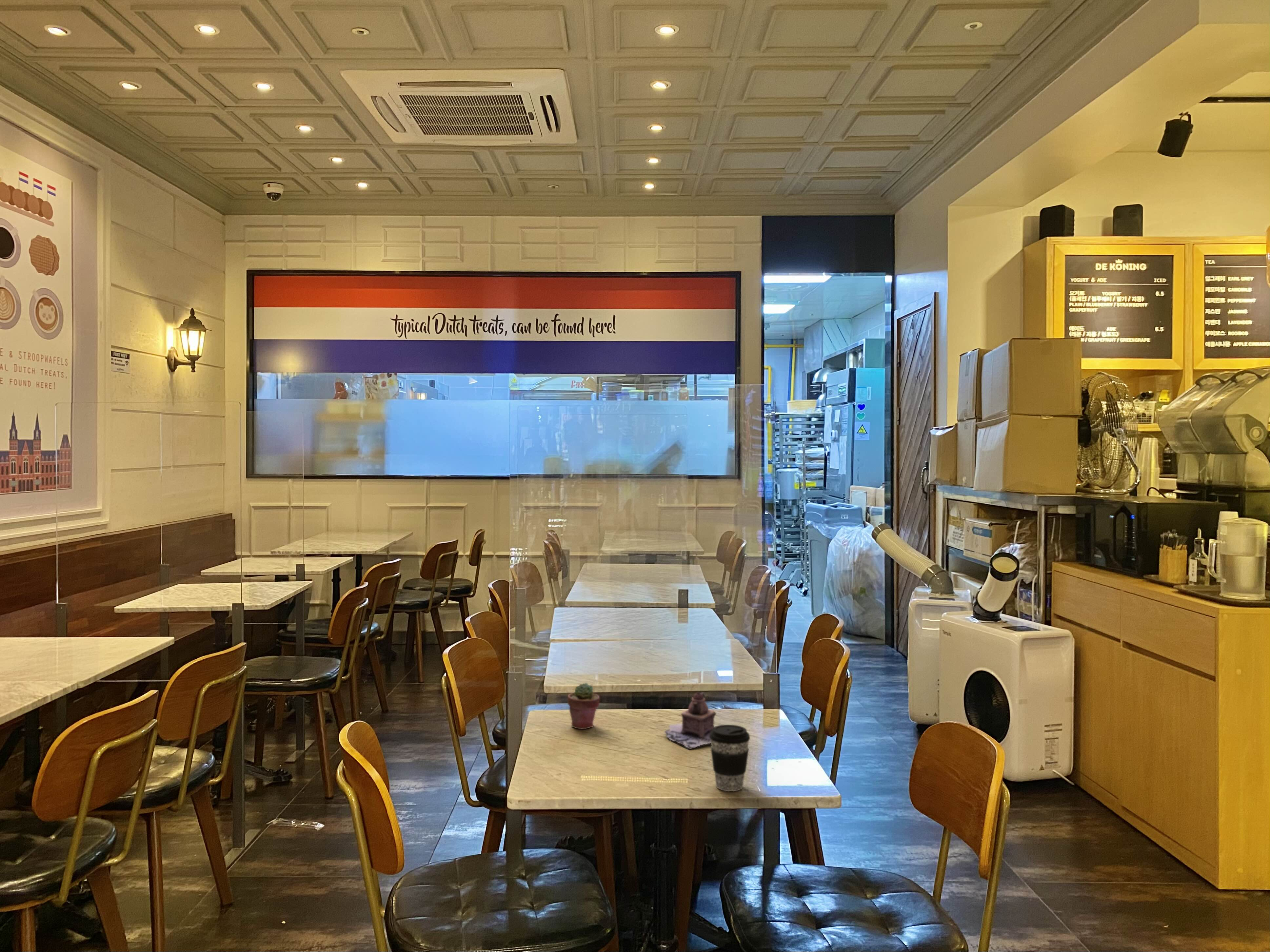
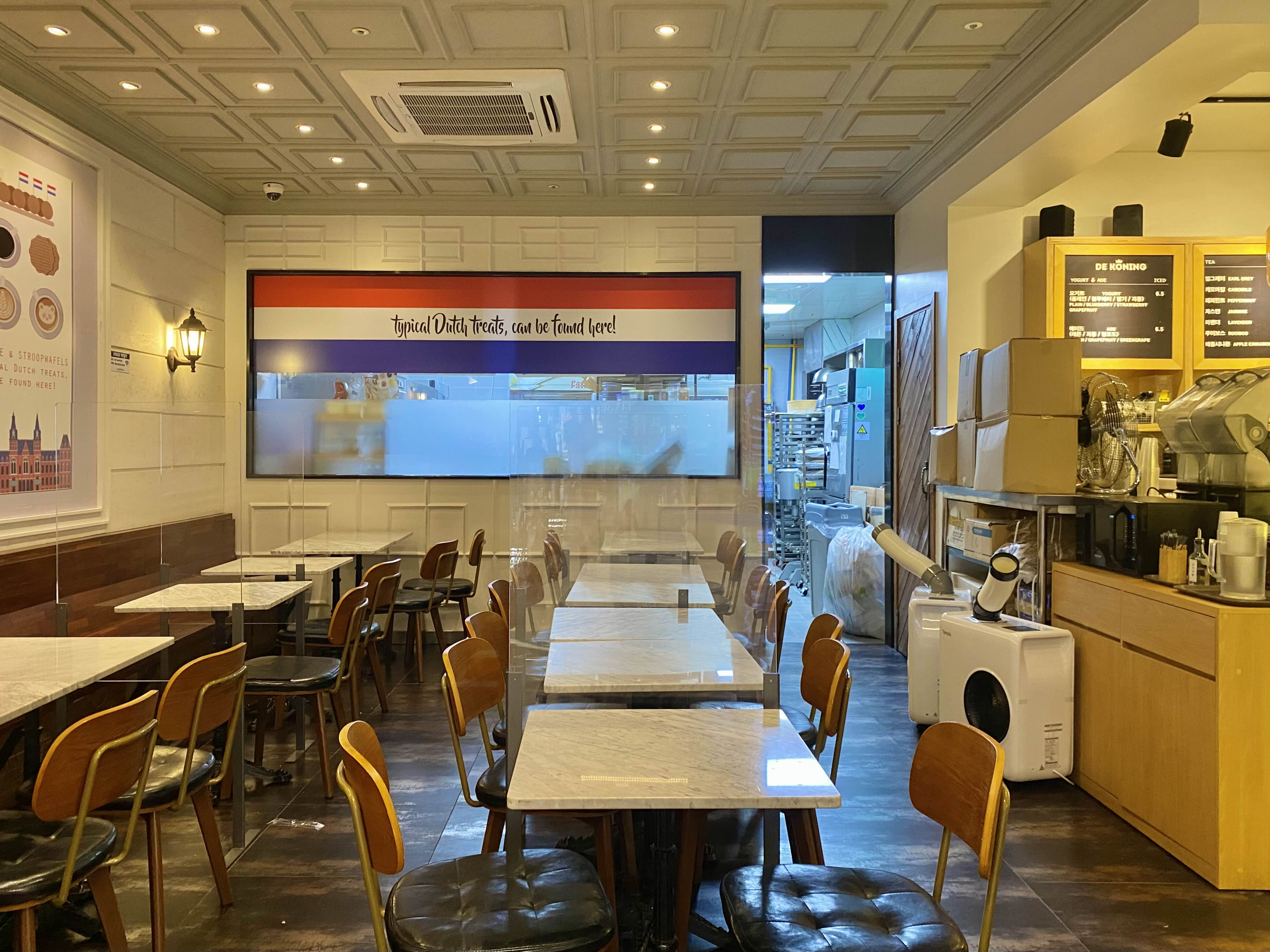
- teapot [665,692,717,749]
- potted succulent [567,683,600,729]
- coffee cup [709,724,750,792]
